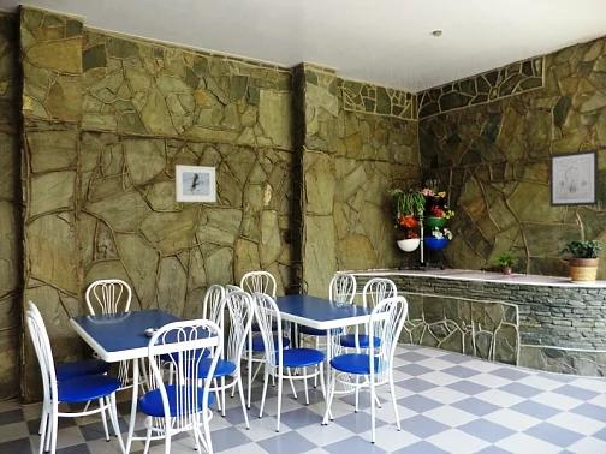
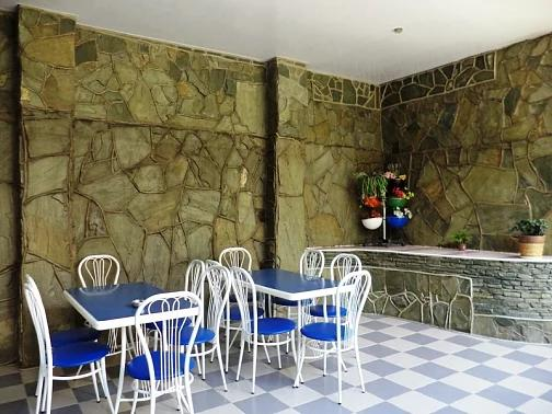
- wall art [548,149,600,208]
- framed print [174,165,218,203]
